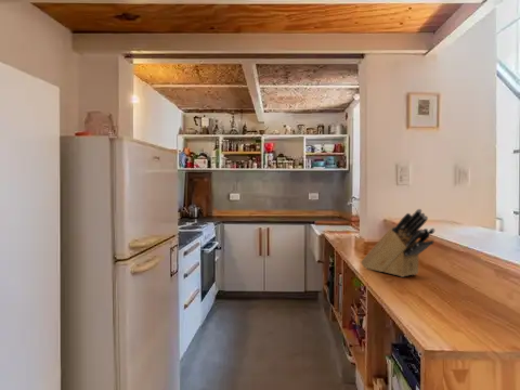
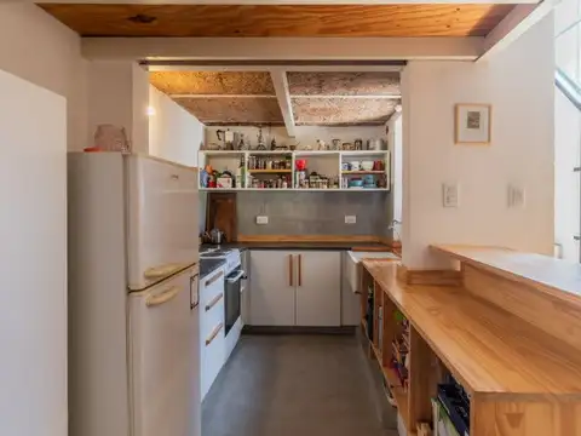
- knife block [360,208,437,278]
